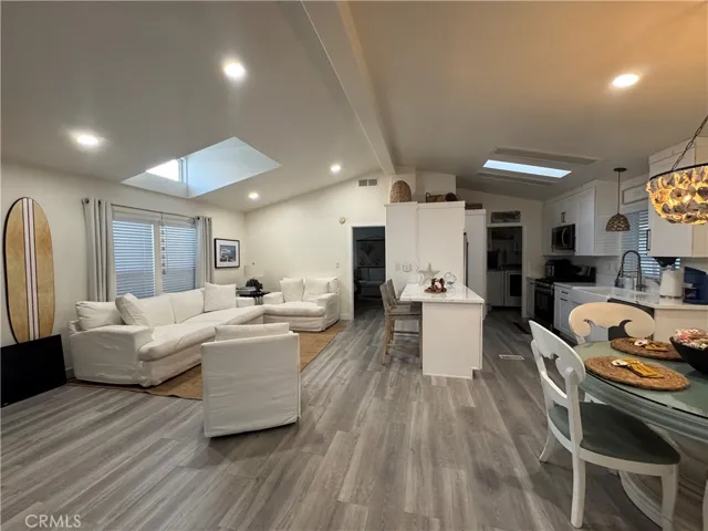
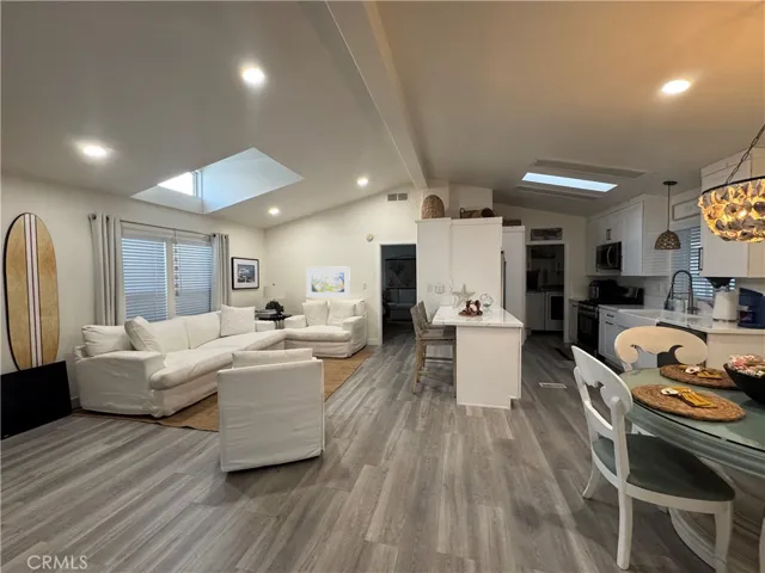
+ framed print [305,265,351,298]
